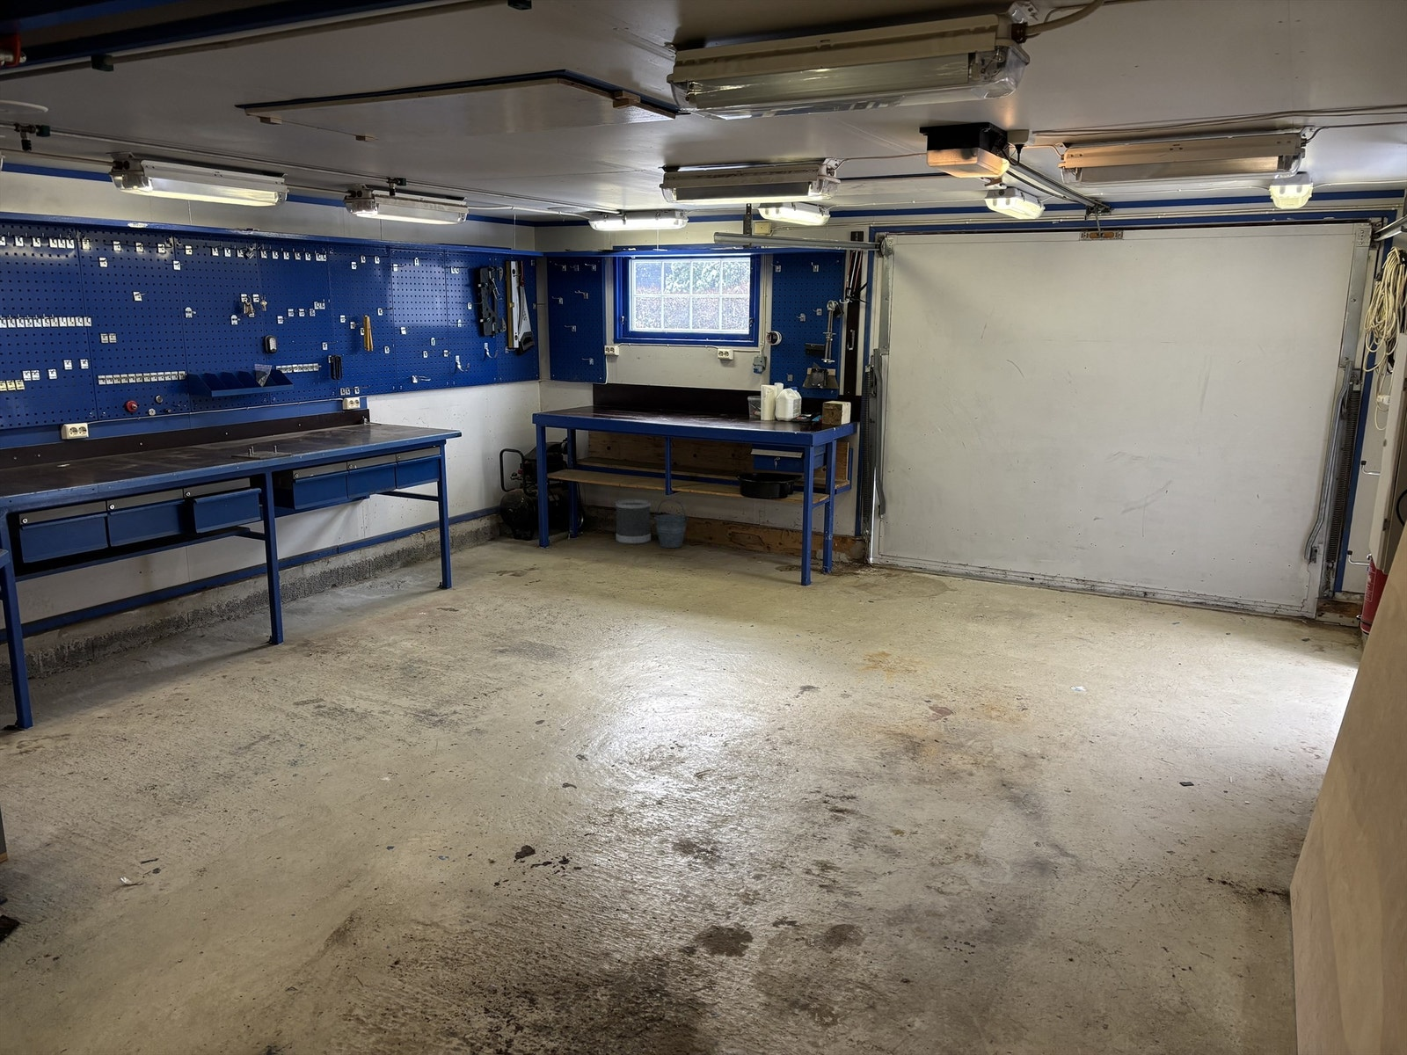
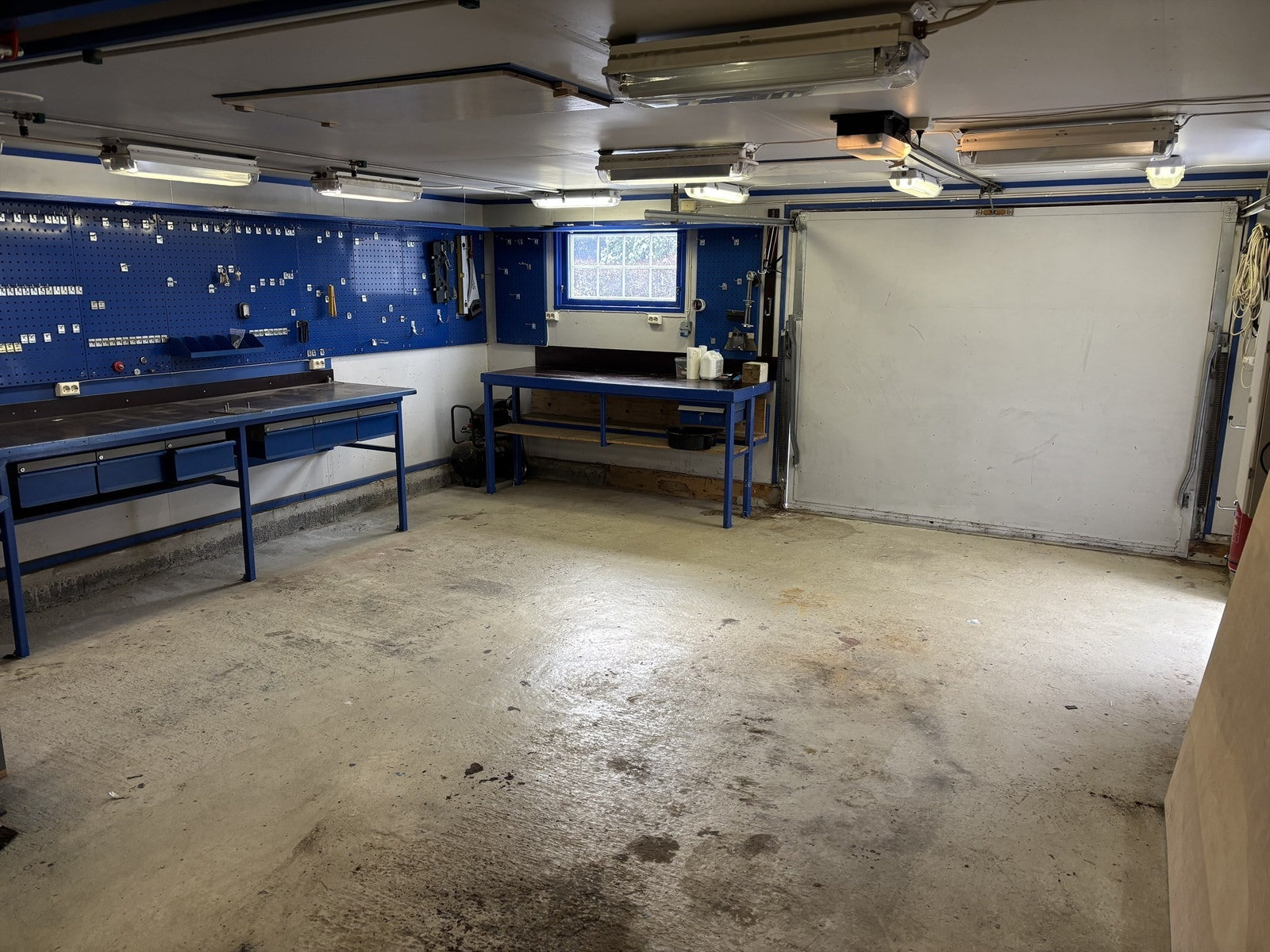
- bucket [654,499,689,549]
- wastebasket [615,499,651,545]
